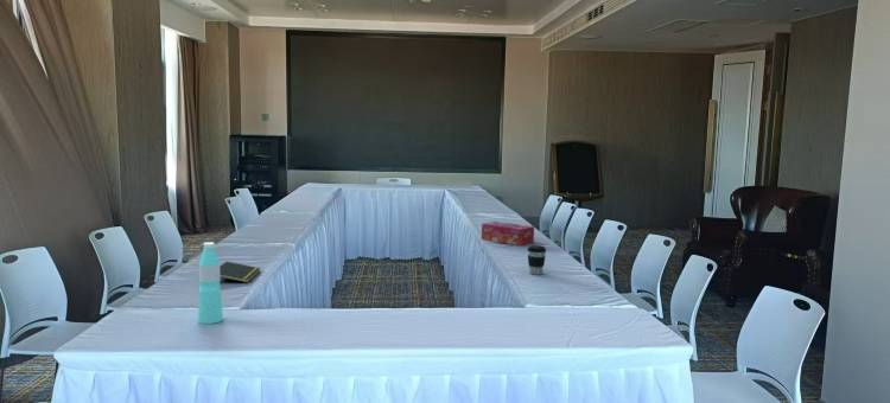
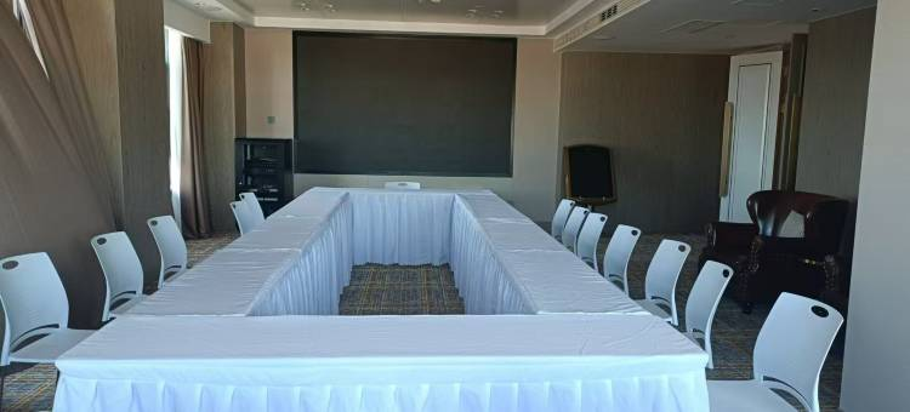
- water bottle [197,241,224,325]
- coffee cup [526,244,547,275]
- tissue box [481,220,535,247]
- notepad [220,261,261,283]
